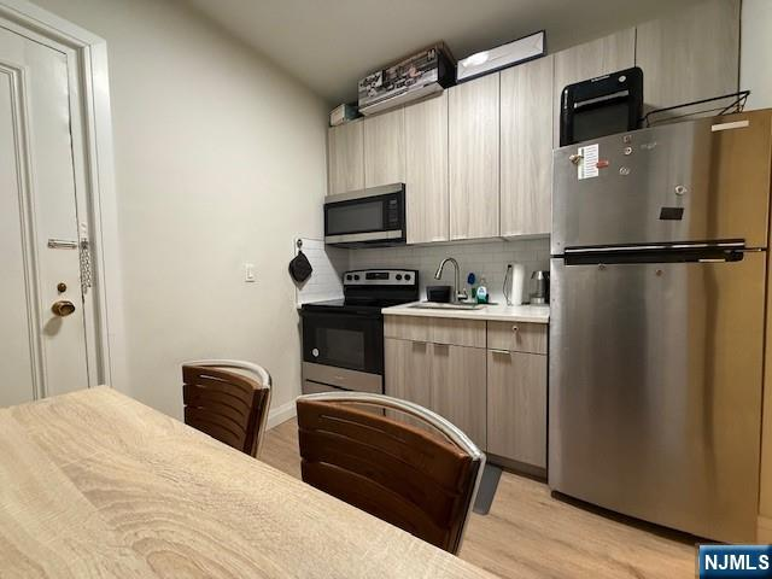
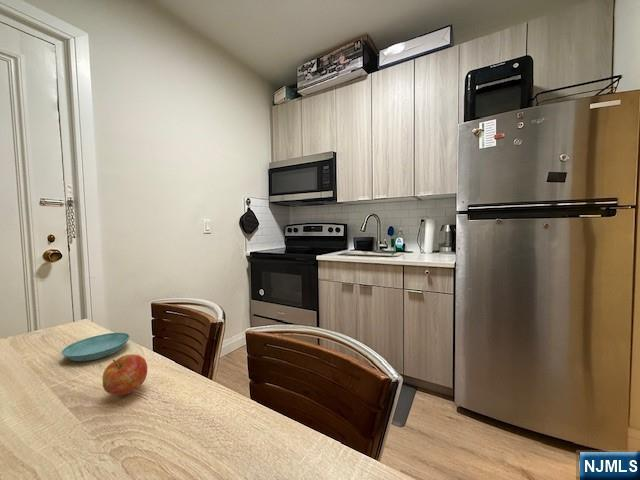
+ saucer [61,332,131,362]
+ apple [101,353,148,396]
